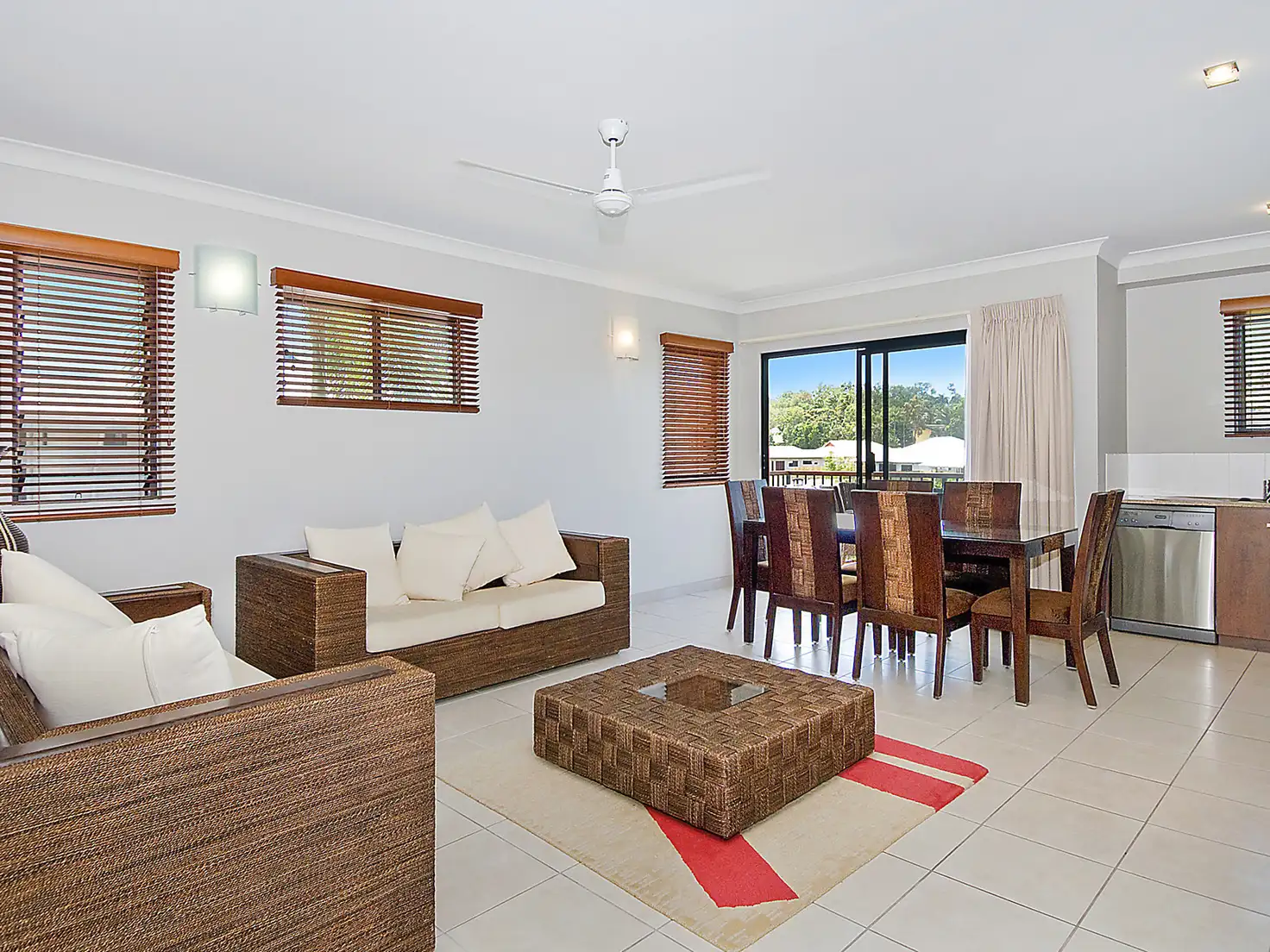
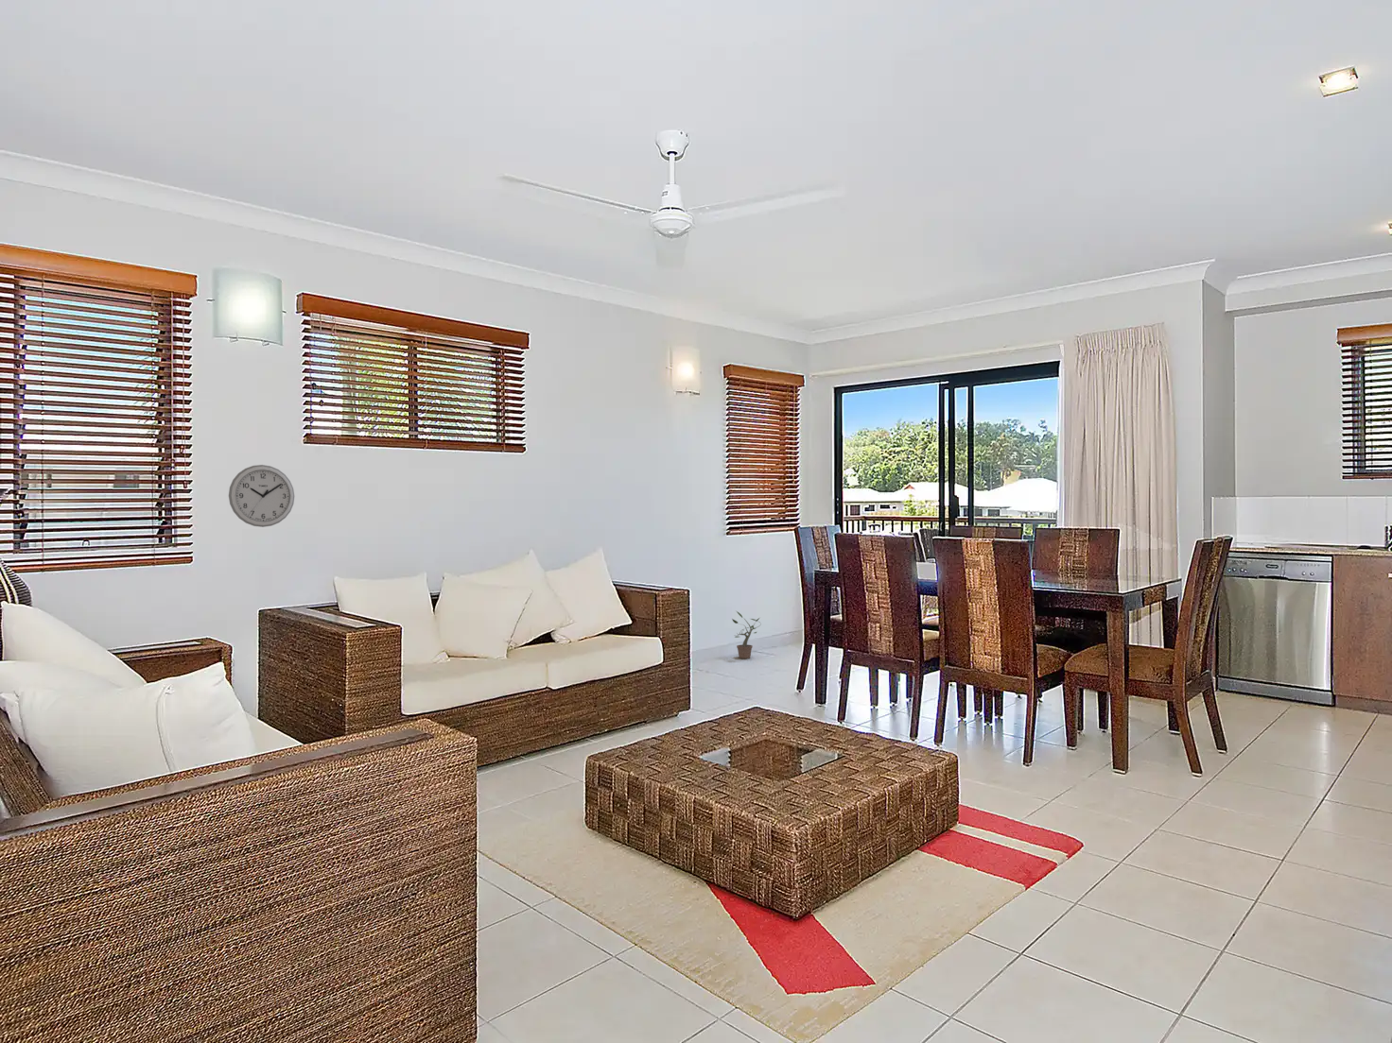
+ wall clock [228,463,295,528]
+ potted plant [731,610,762,660]
